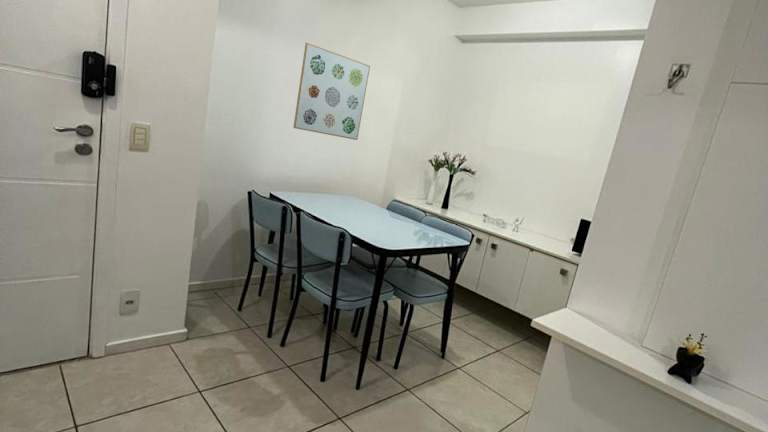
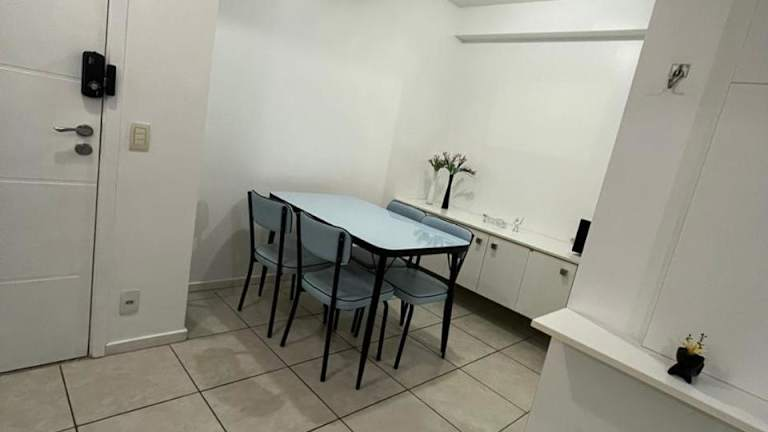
- wall art [292,41,371,141]
